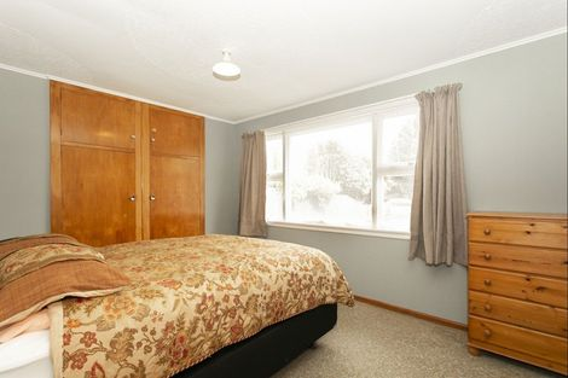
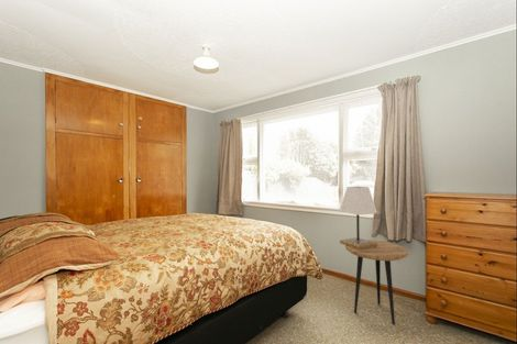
+ side table [344,238,409,325]
+ lamp [339,186,378,249]
